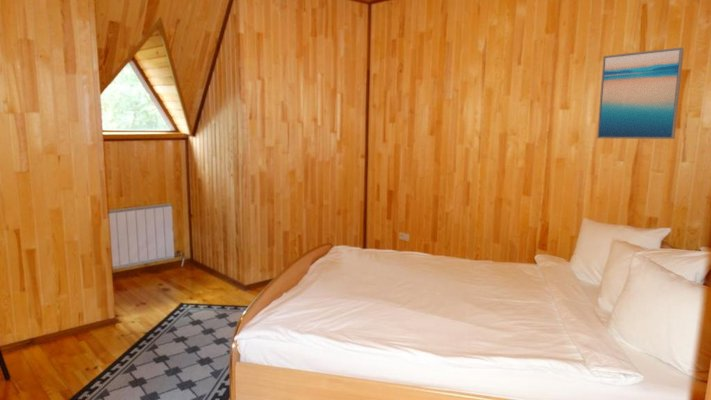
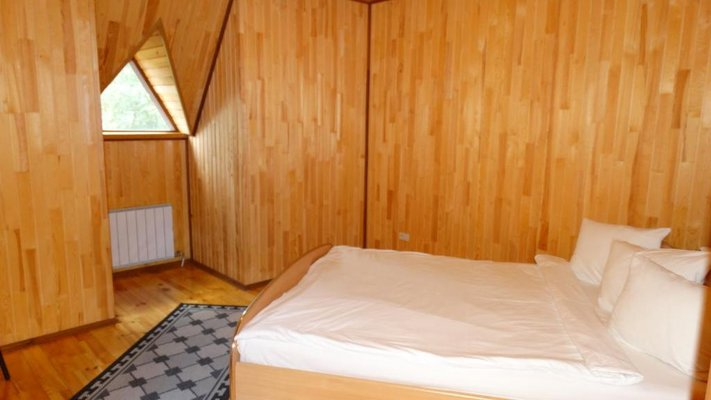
- wall art [596,46,685,140]
